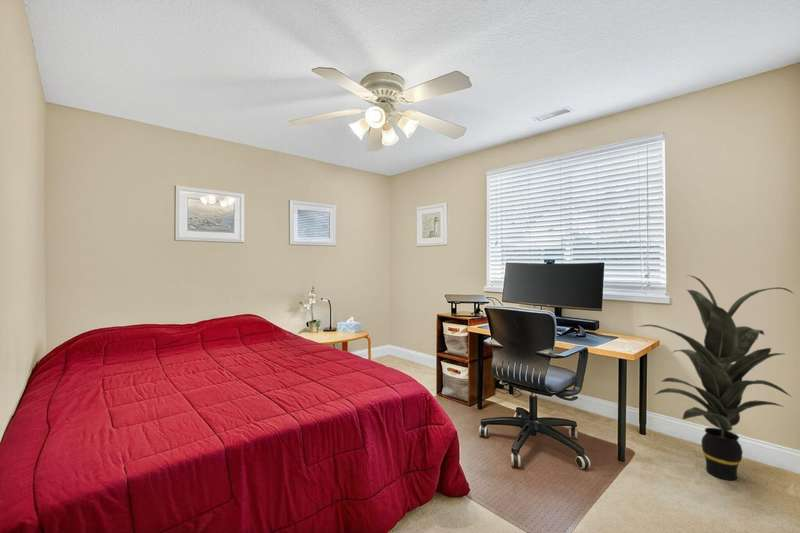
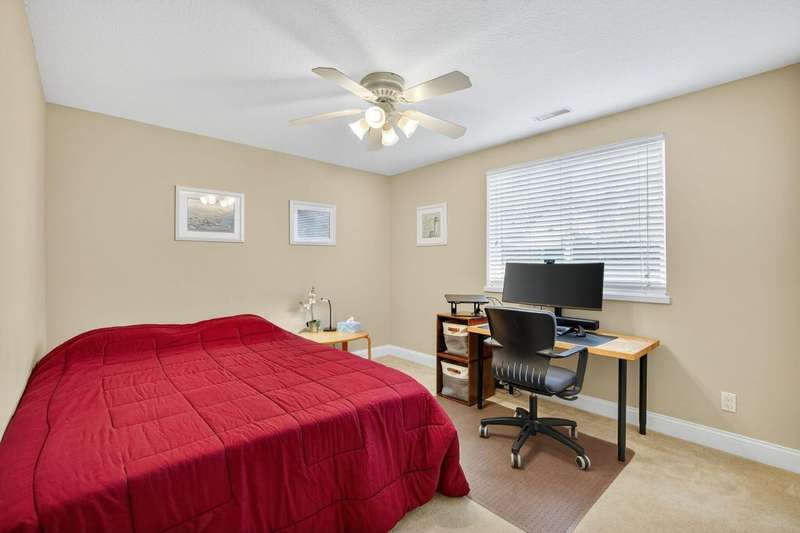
- indoor plant [637,274,795,481]
